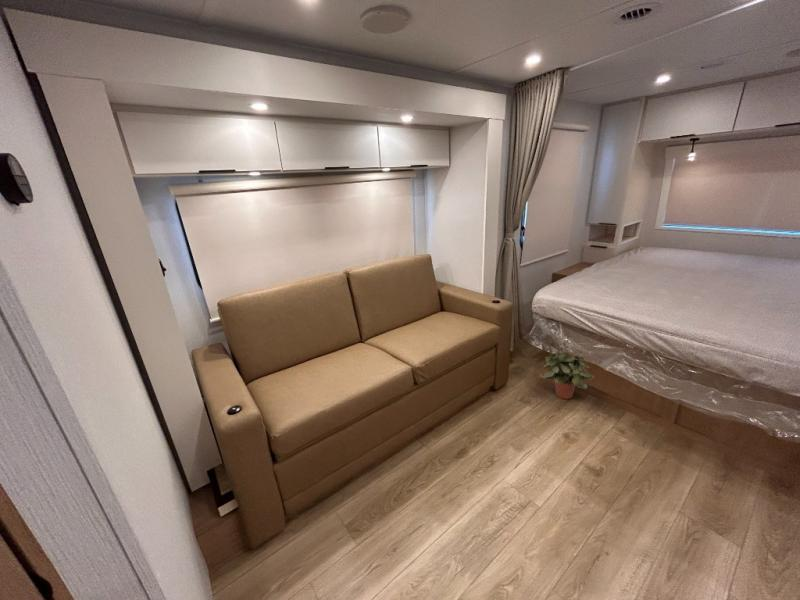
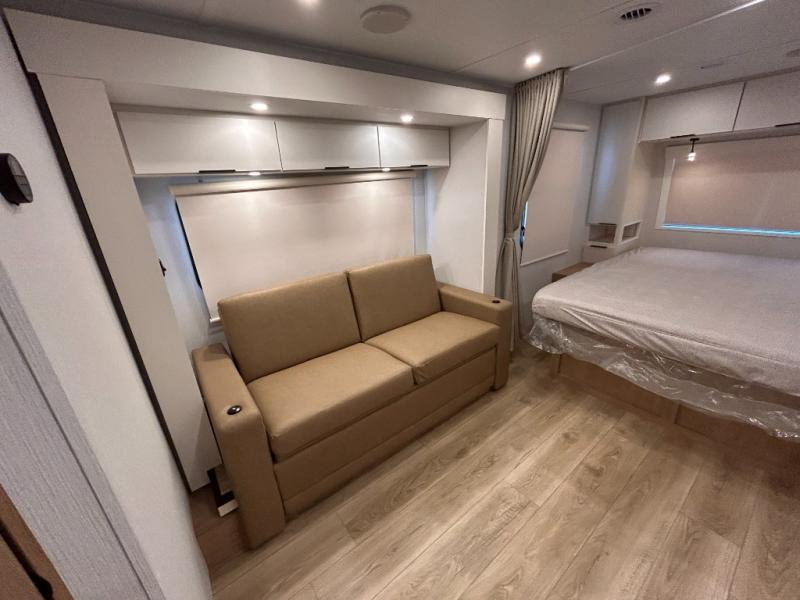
- potted plant [539,350,595,400]
